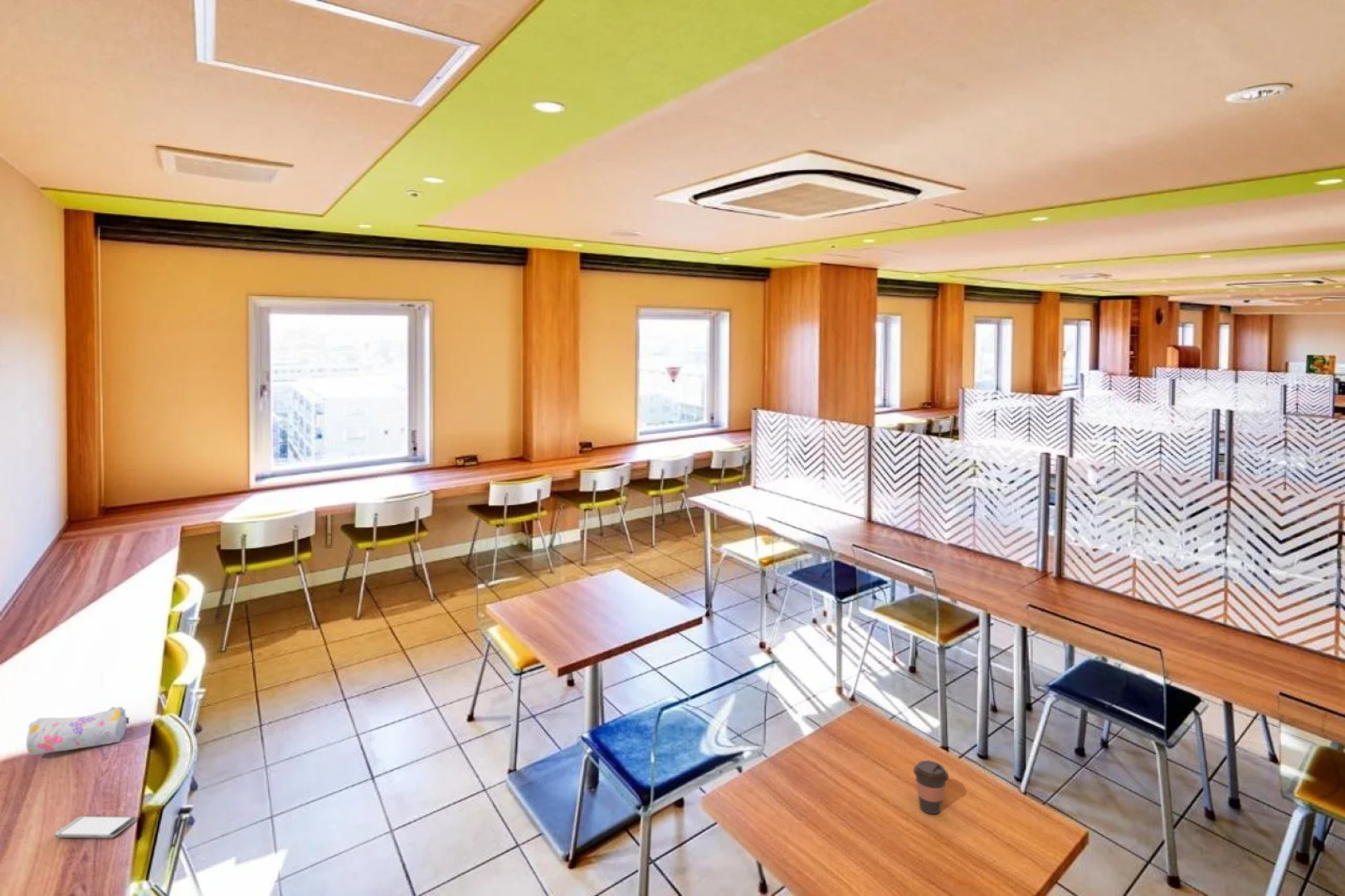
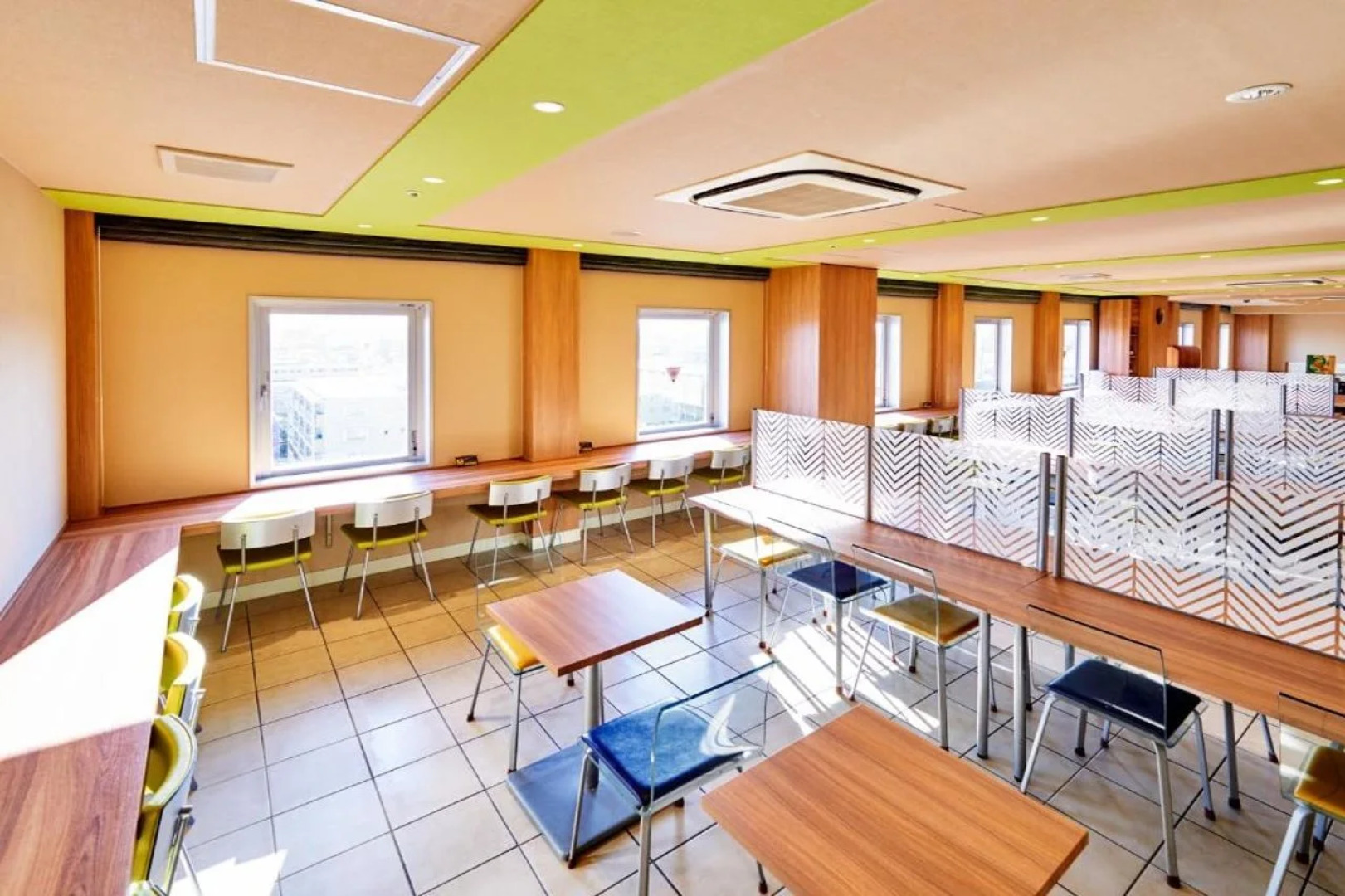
- pencil case [26,706,129,757]
- smartphone [54,816,138,840]
- coffee cup [912,760,949,815]
